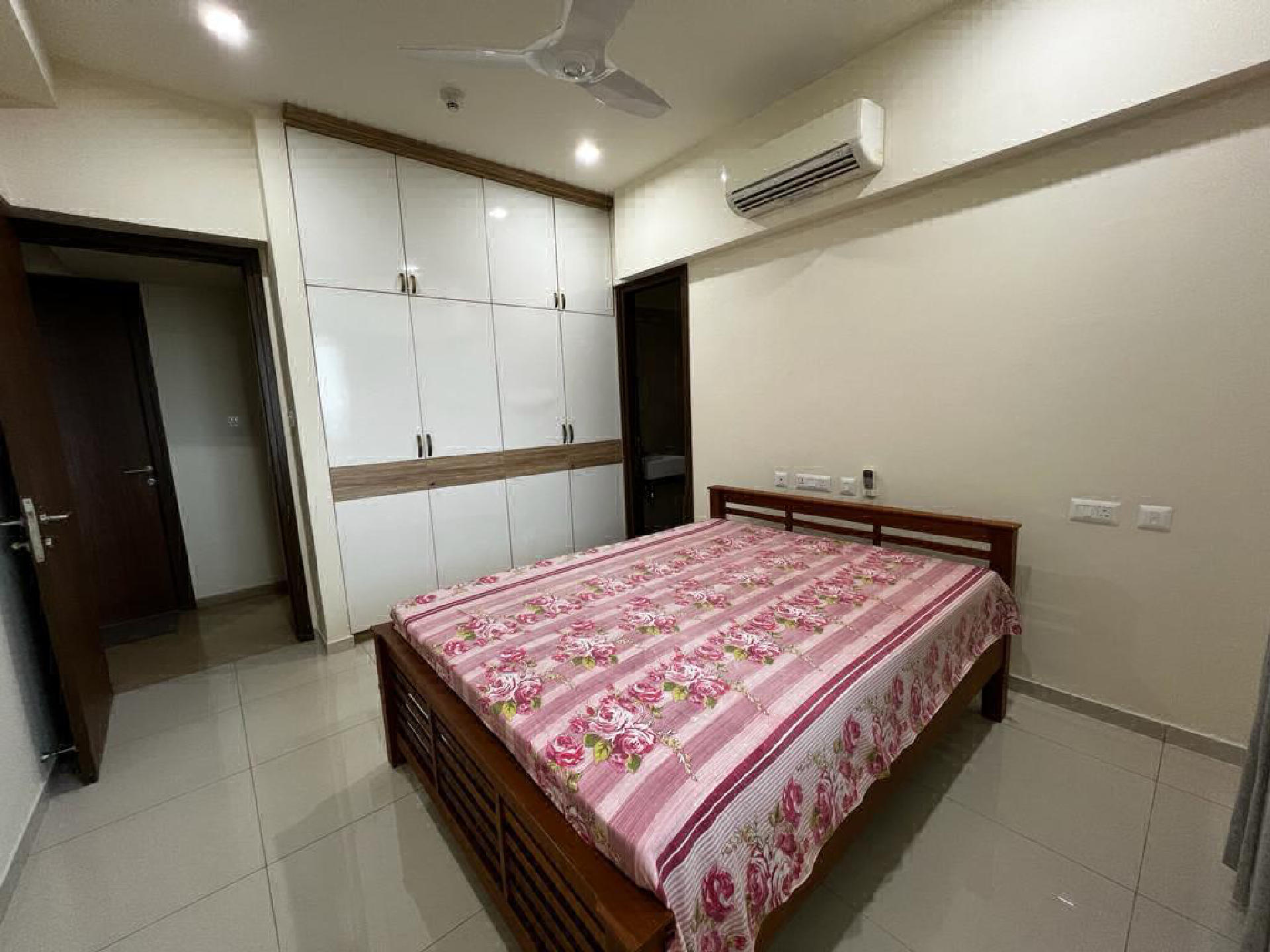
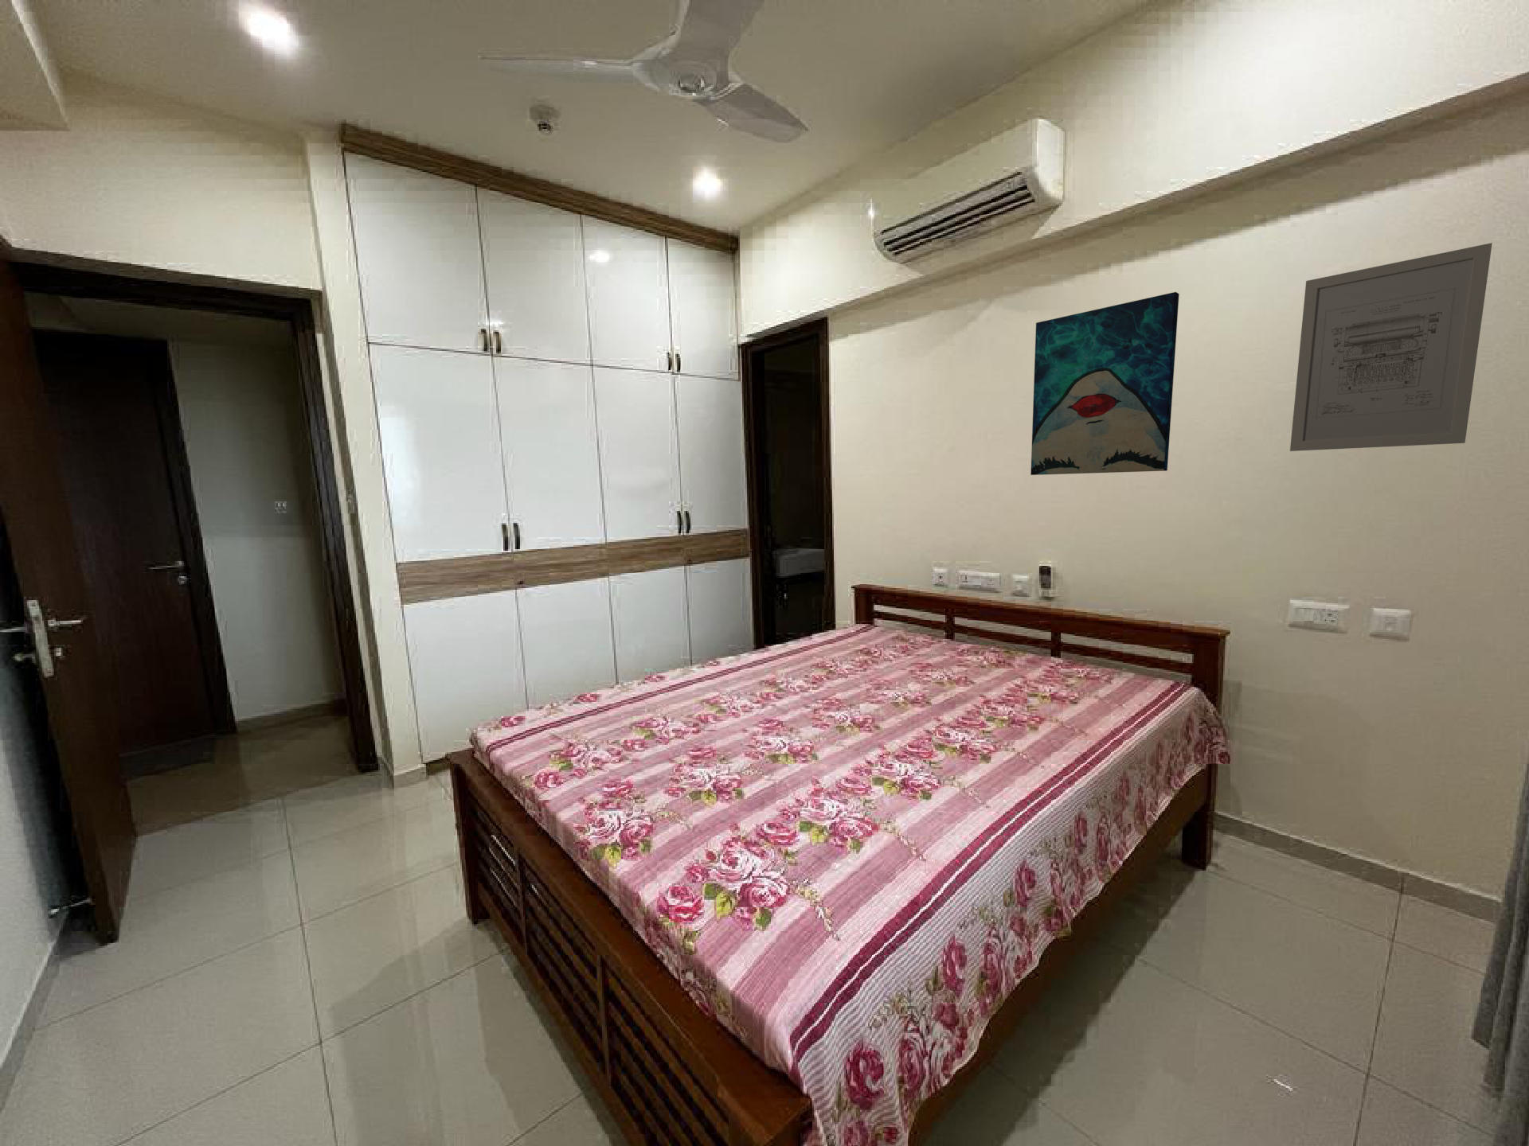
+ wall art [1029,291,1180,475]
+ wall art [1289,242,1493,453]
